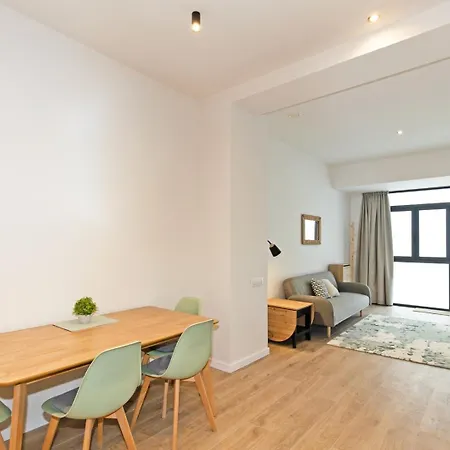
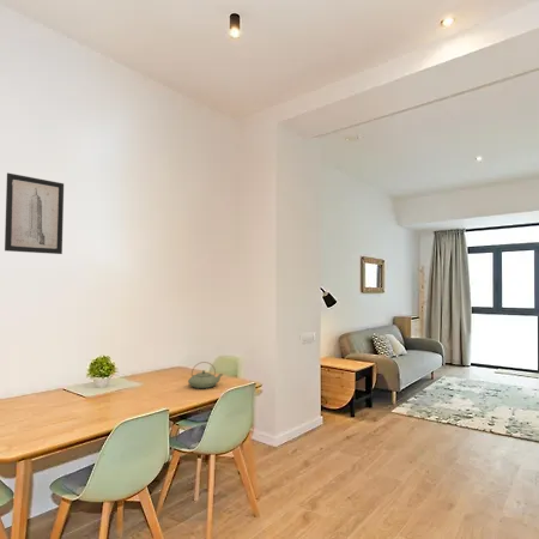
+ wall art [4,171,65,255]
+ teapot [187,361,224,389]
